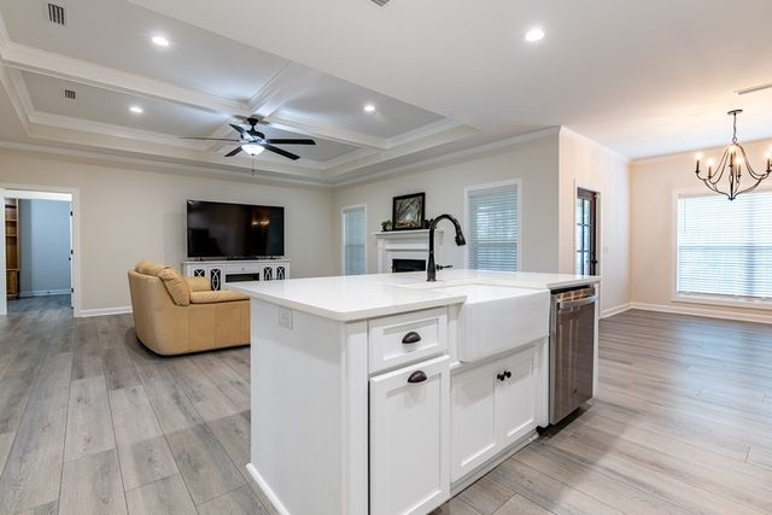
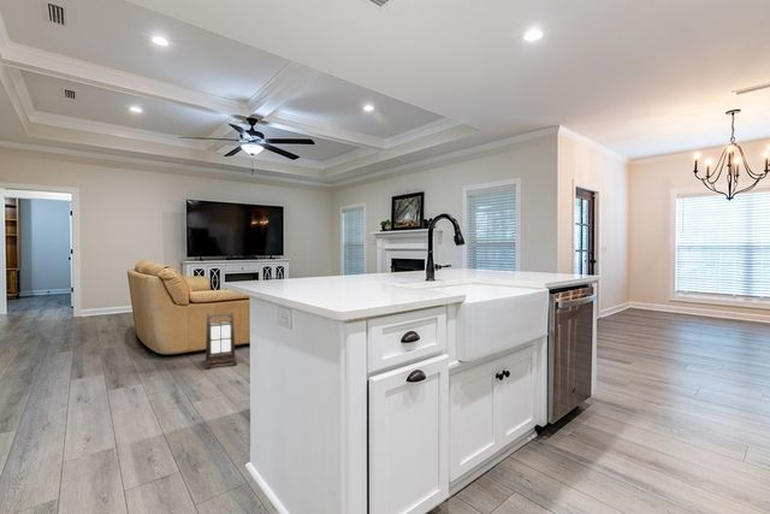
+ lantern [205,309,238,371]
